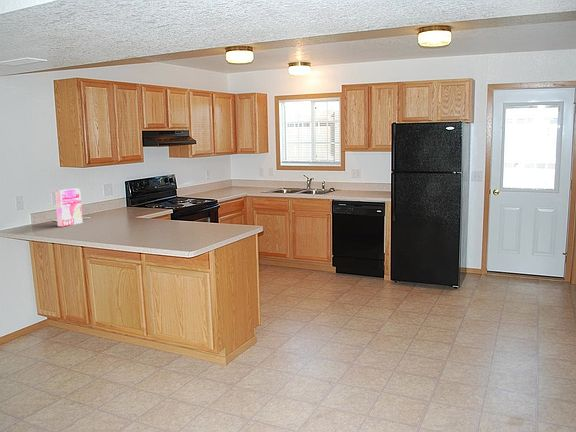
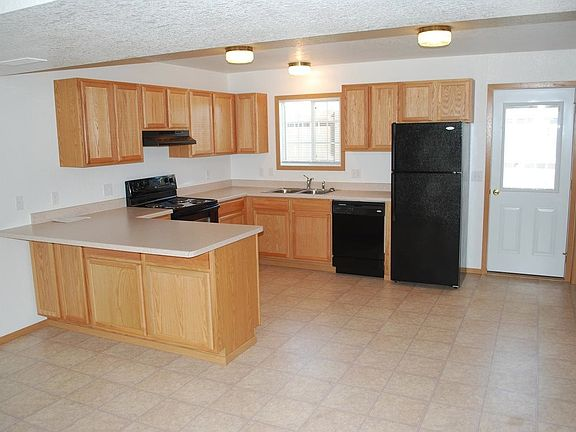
- cereal box [54,187,84,228]
